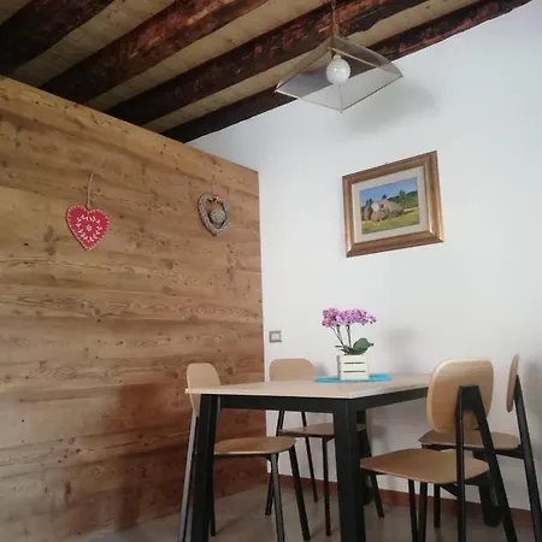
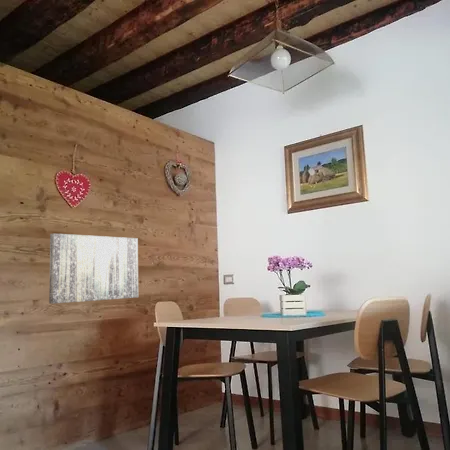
+ wall art [48,233,139,305]
